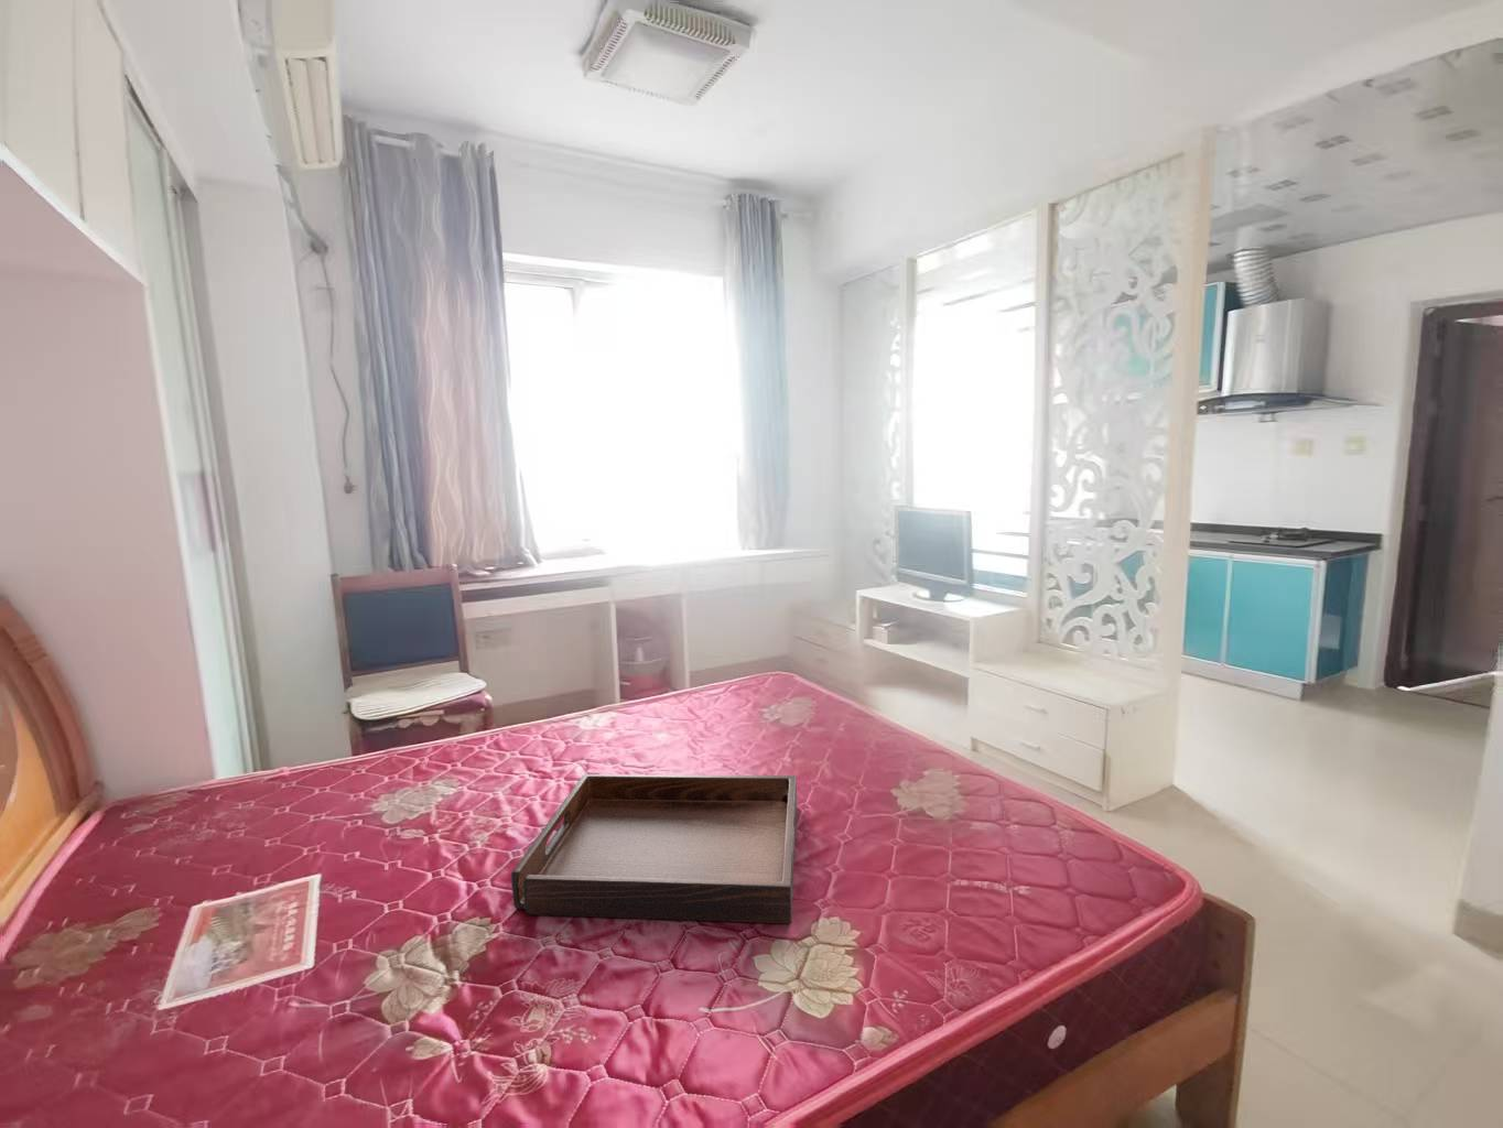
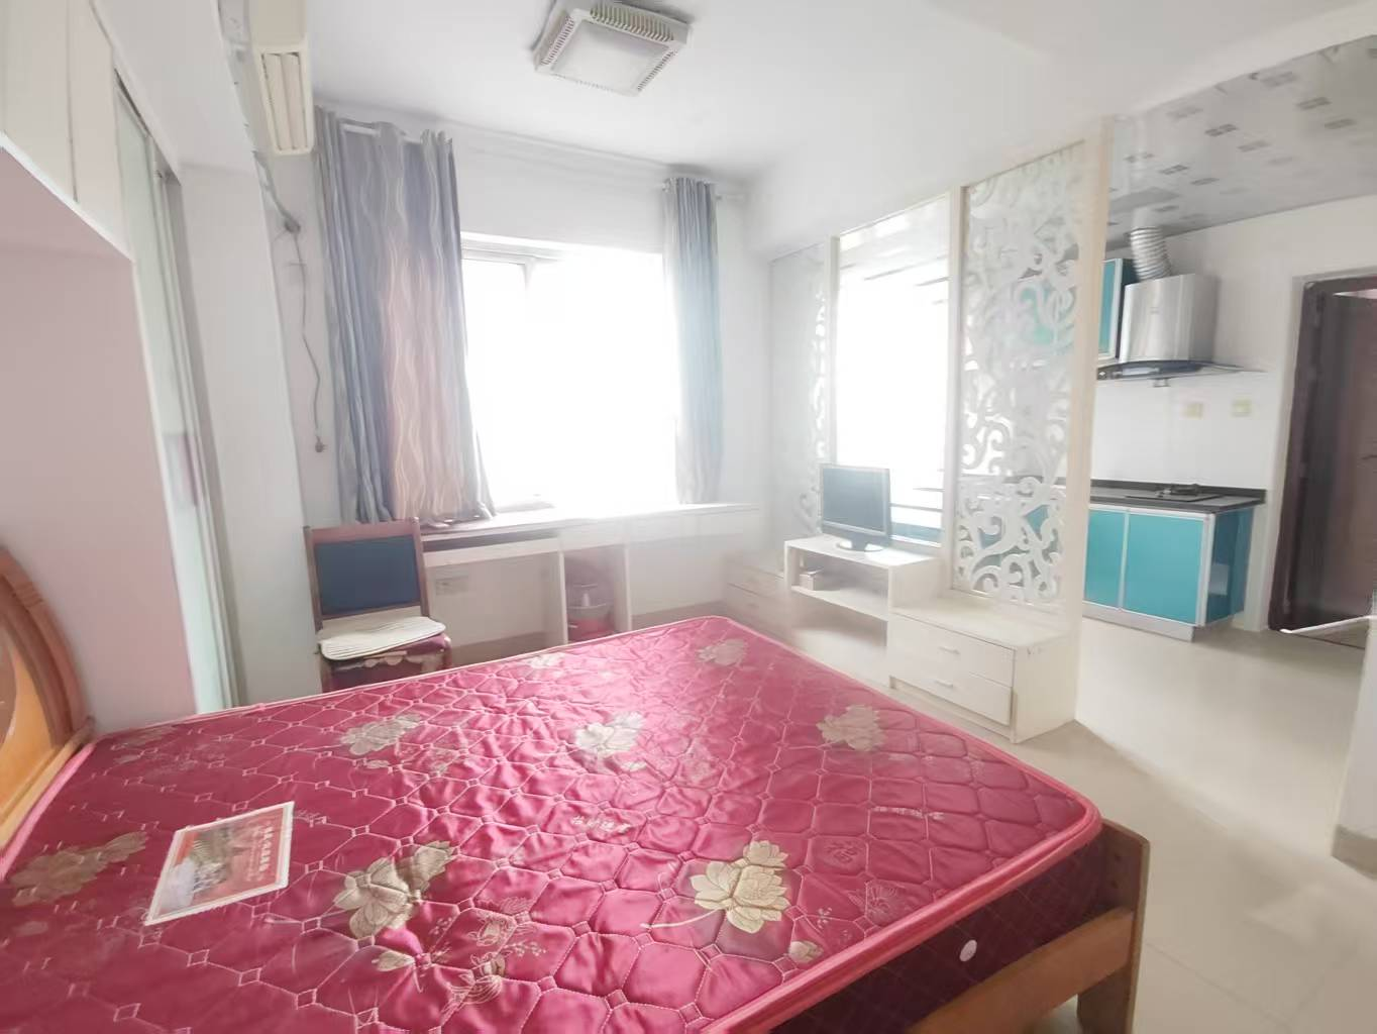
- serving tray [510,774,798,924]
